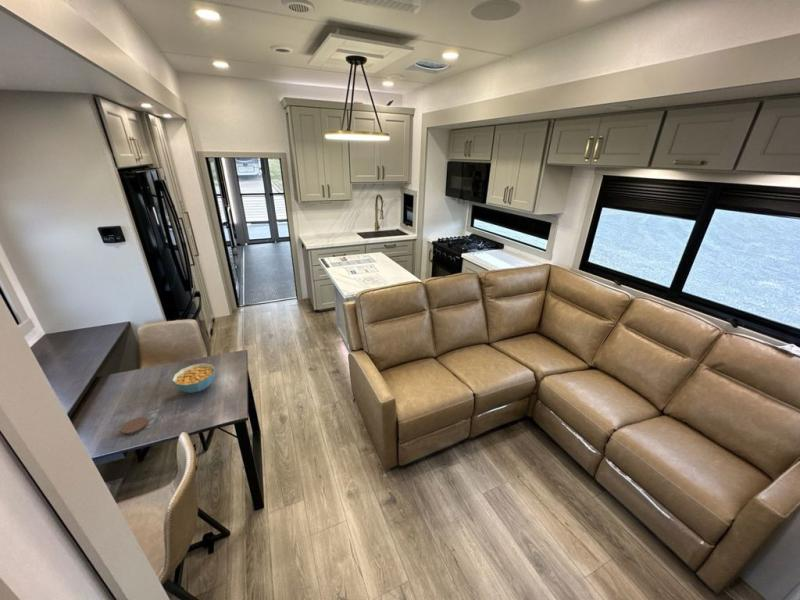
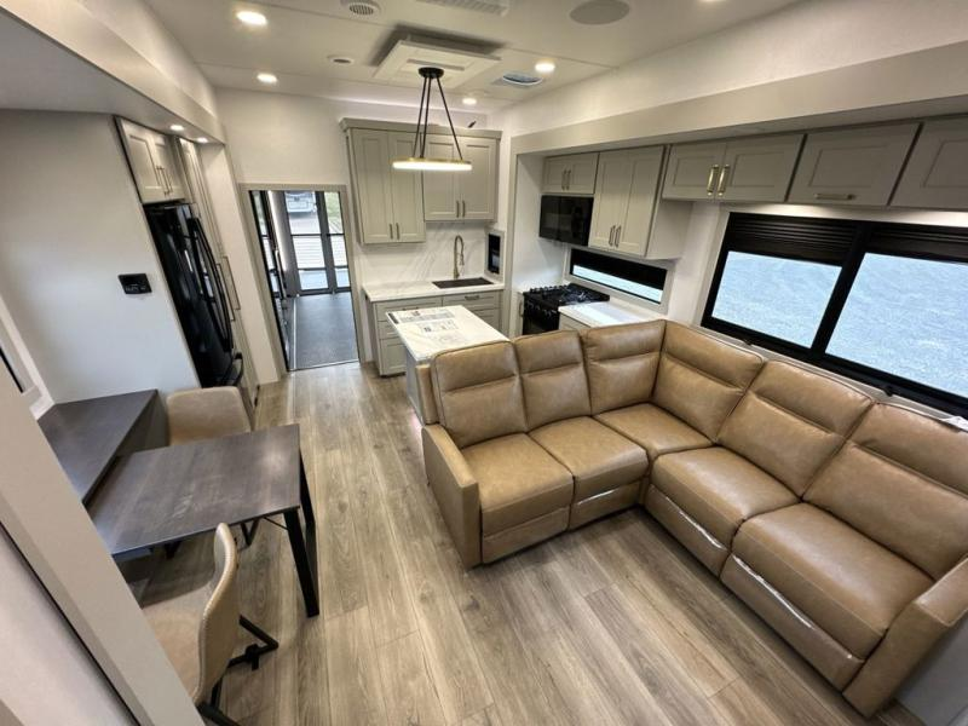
- cereal bowl [171,362,217,394]
- coaster [120,416,149,436]
